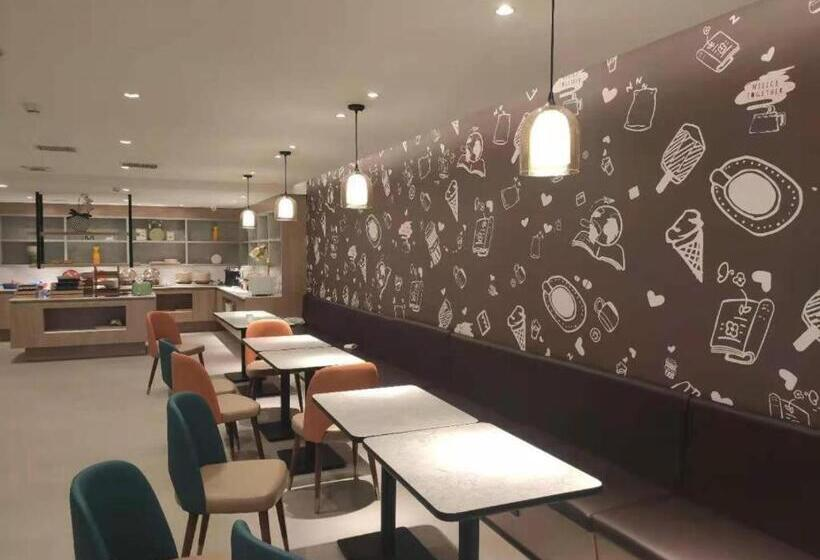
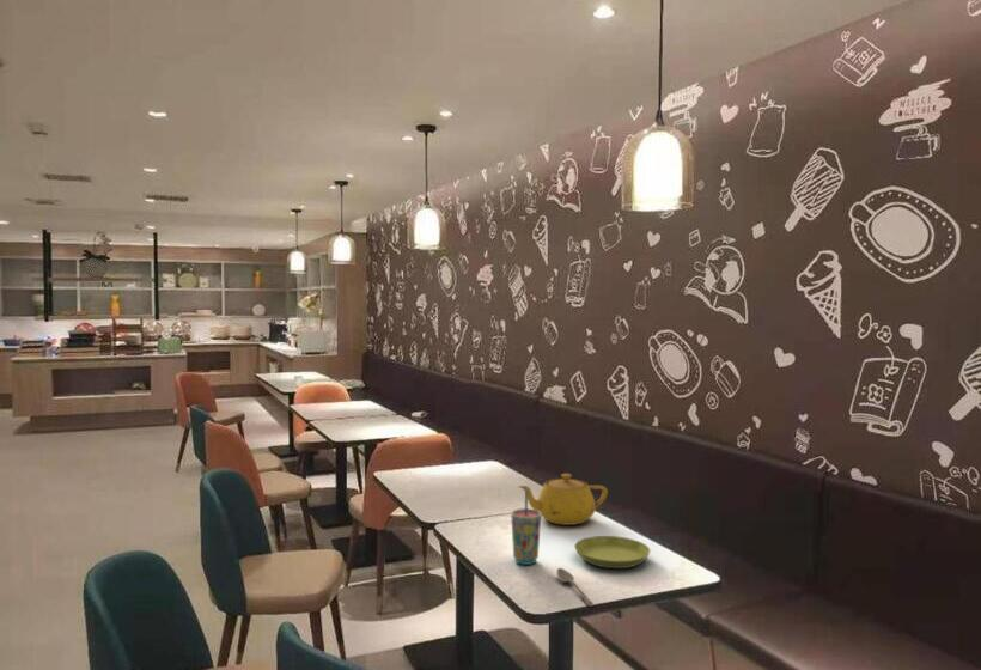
+ spoon [556,567,595,608]
+ teapot [517,473,609,526]
+ saucer [573,535,651,570]
+ cup [510,489,542,566]
